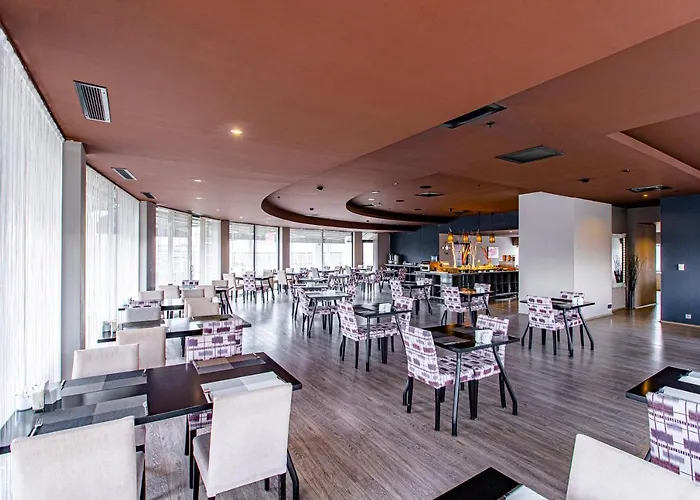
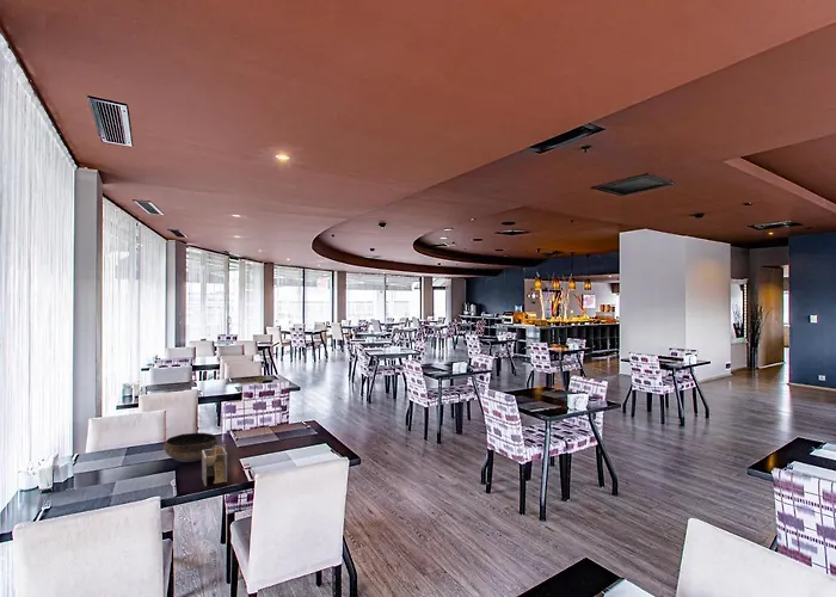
+ bowl [162,432,220,463]
+ napkin holder [201,443,228,487]
